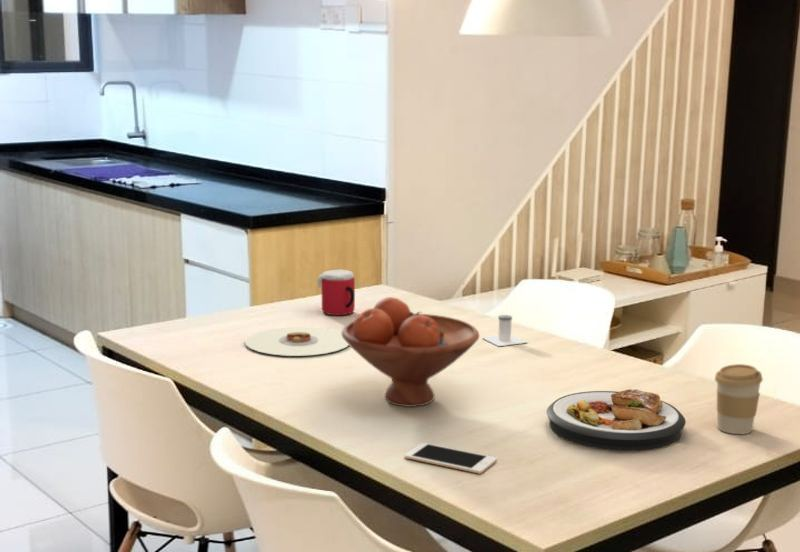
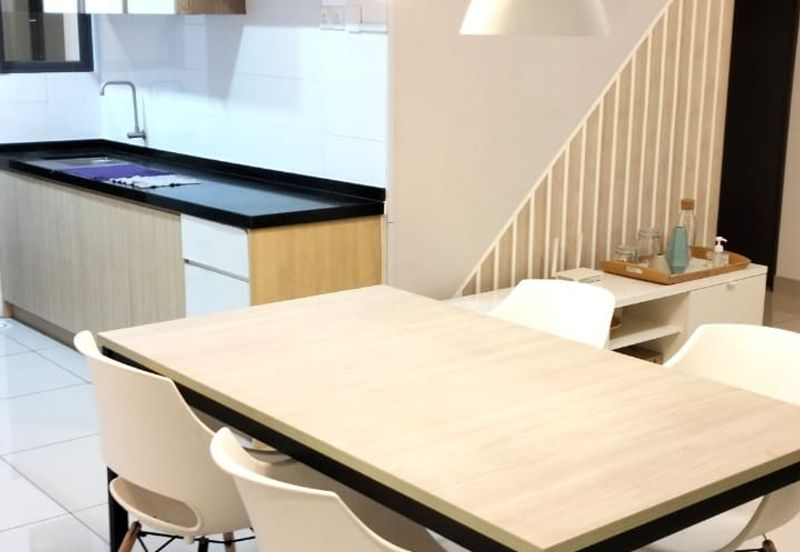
- cell phone [404,442,498,475]
- plate [244,326,350,357]
- mug [316,269,356,316]
- coffee cup [714,363,764,435]
- fruit bowl [341,296,480,408]
- plate [546,388,687,452]
- salt shaker [482,314,529,347]
